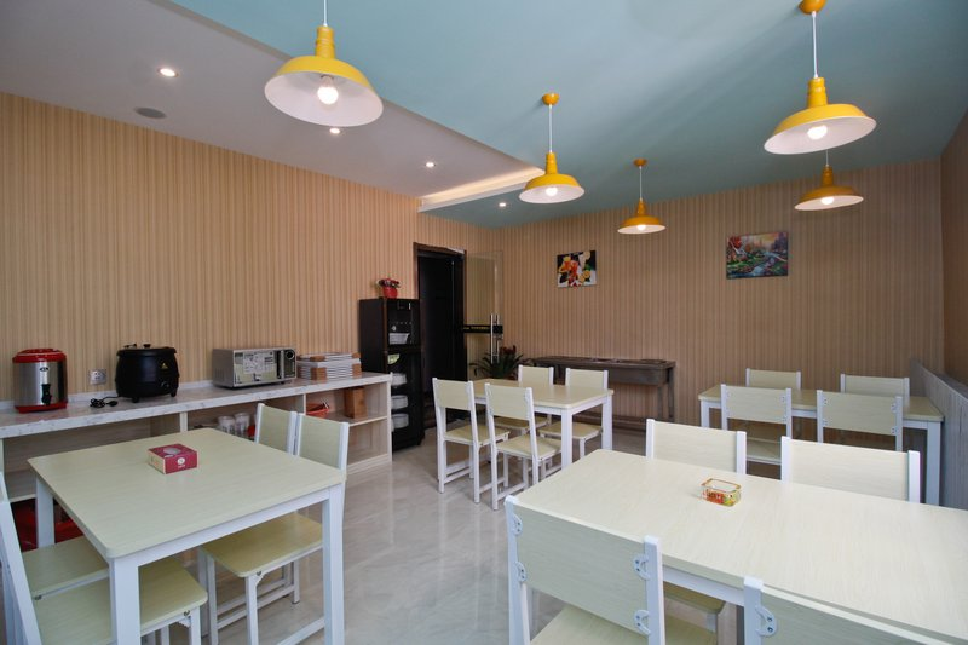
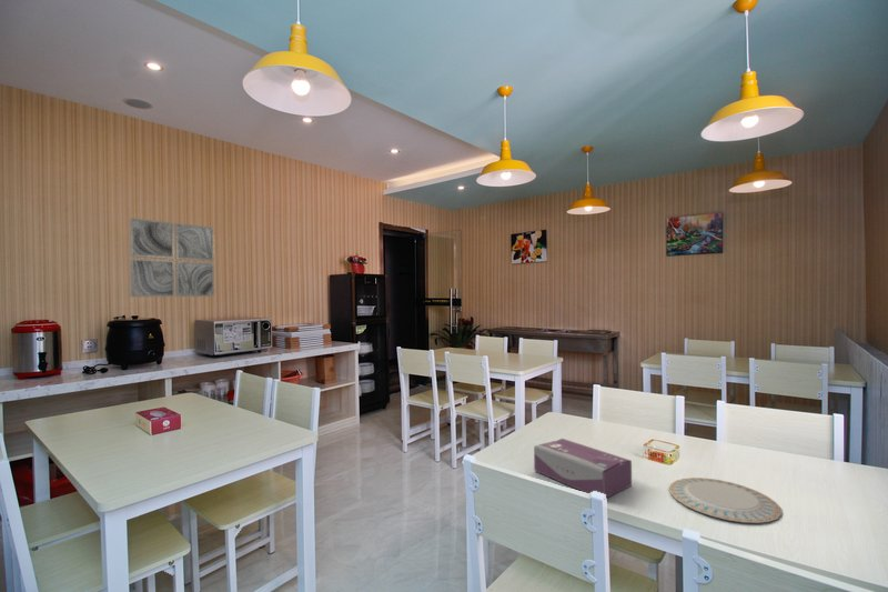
+ chinaware [668,476,783,524]
+ tissue box [533,438,633,499]
+ wall art [129,217,215,298]
